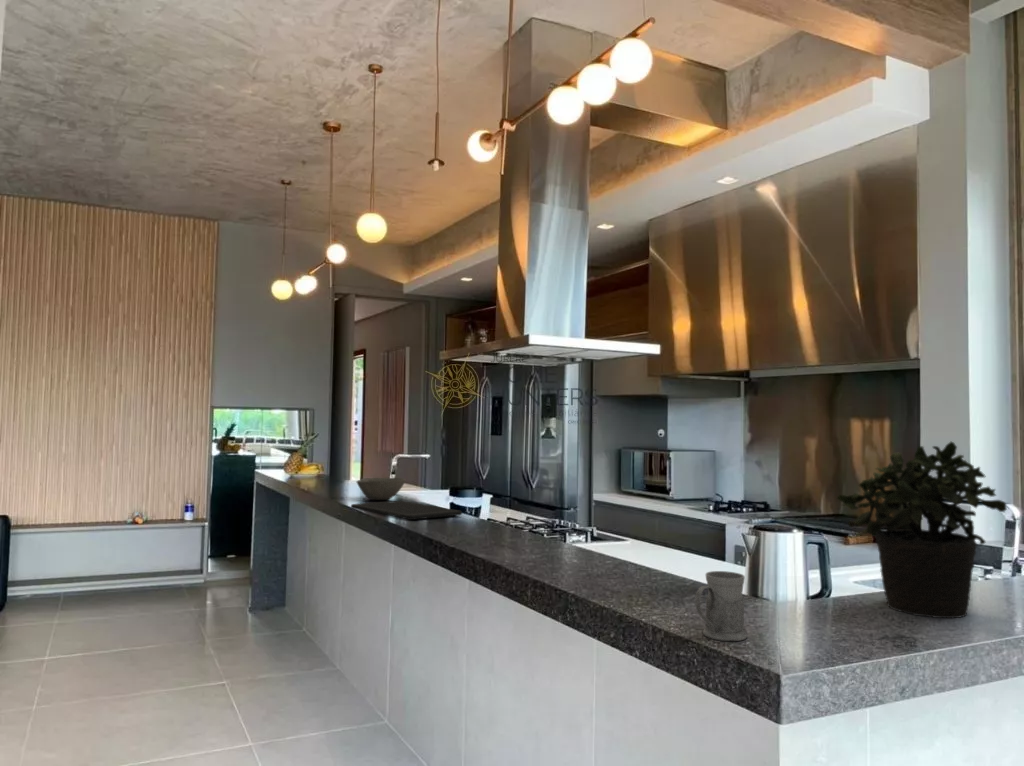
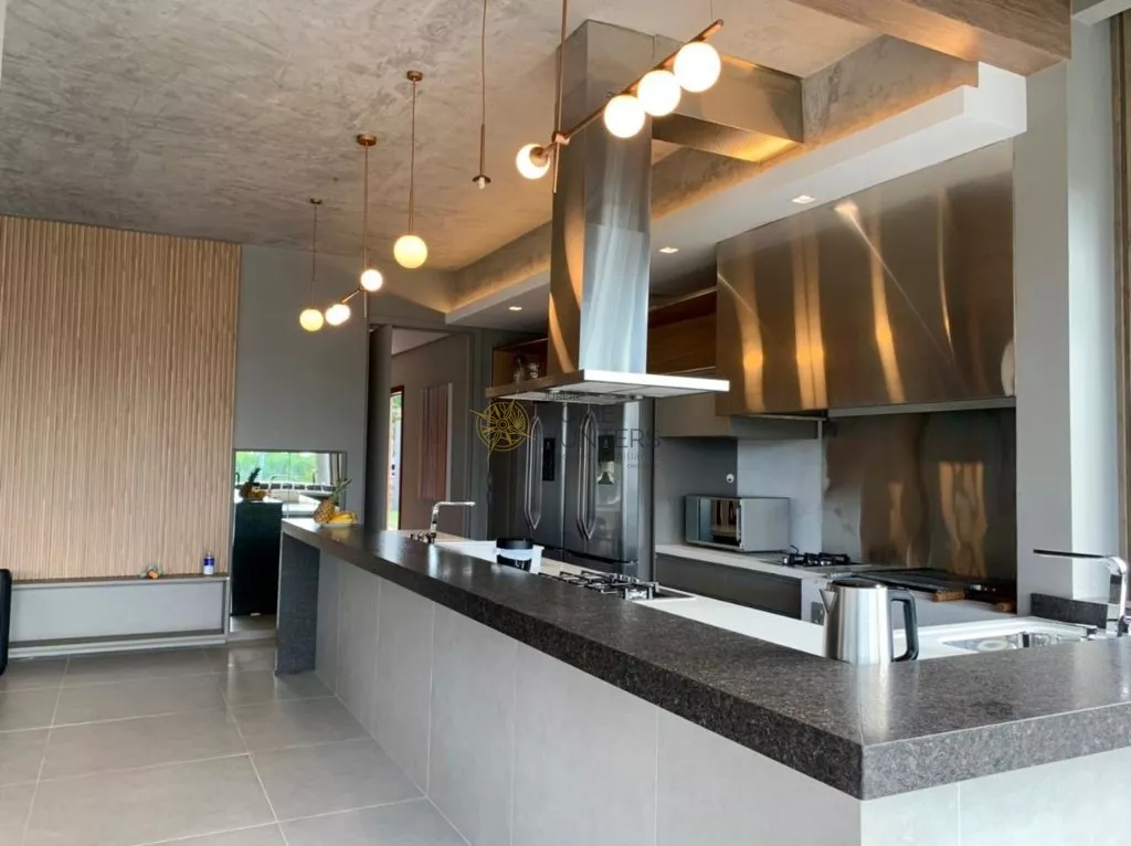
- bowl [355,477,407,501]
- mug [694,570,748,642]
- cutting board [350,500,463,521]
- potted plant [835,440,1008,619]
